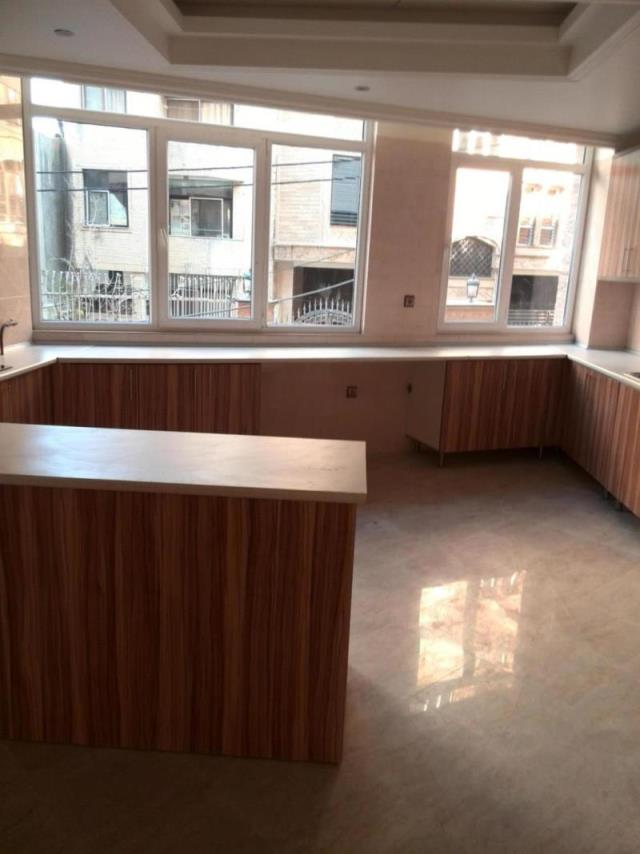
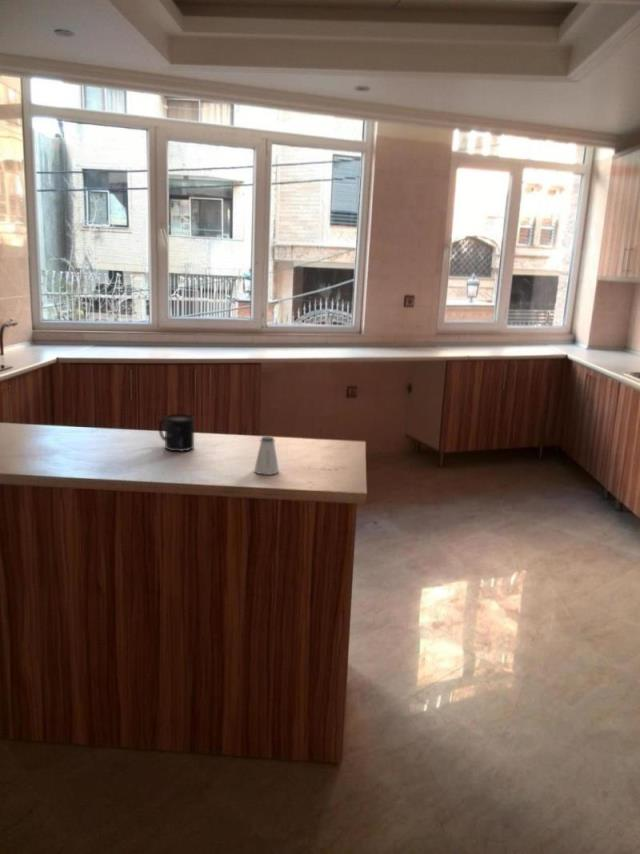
+ saltshaker [253,435,280,476]
+ mug [158,413,195,452]
